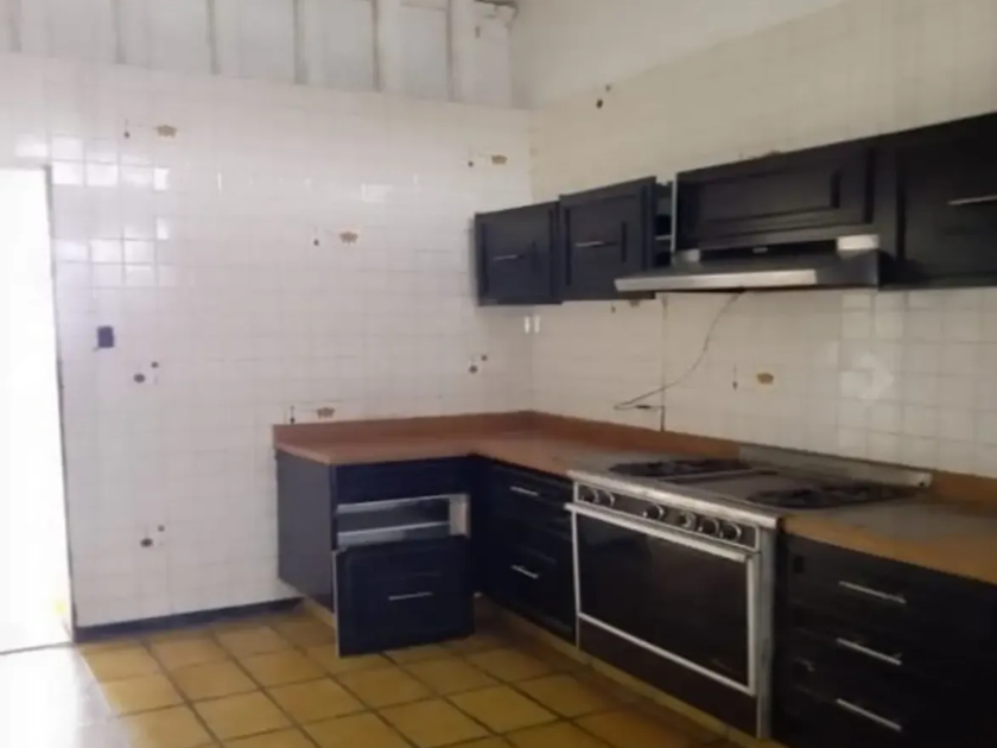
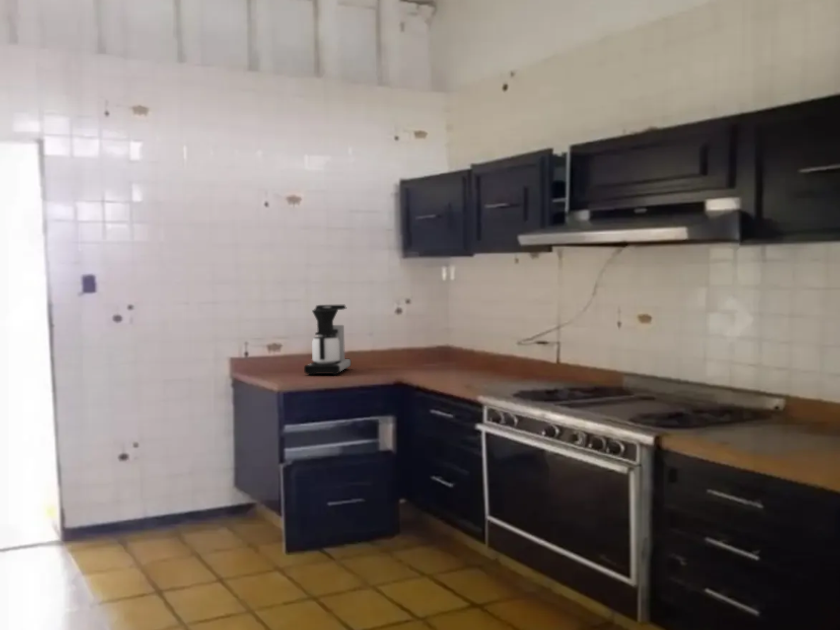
+ coffee maker [303,304,352,376]
